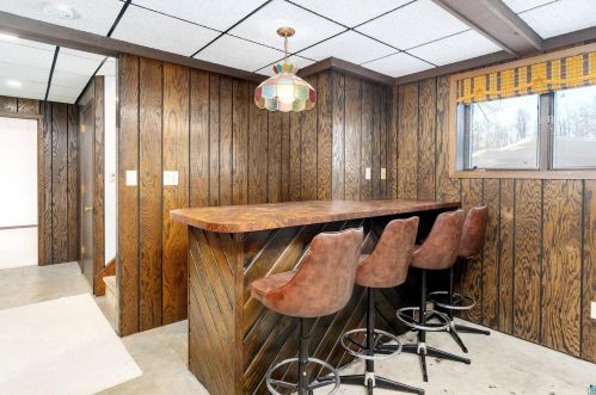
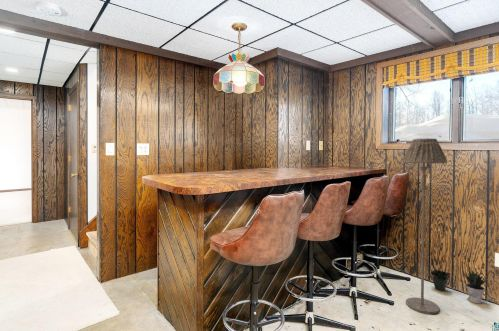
+ potted plant [462,268,491,305]
+ potted plant [428,259,451,292]
+ floor lamp [402,137,448,315]
